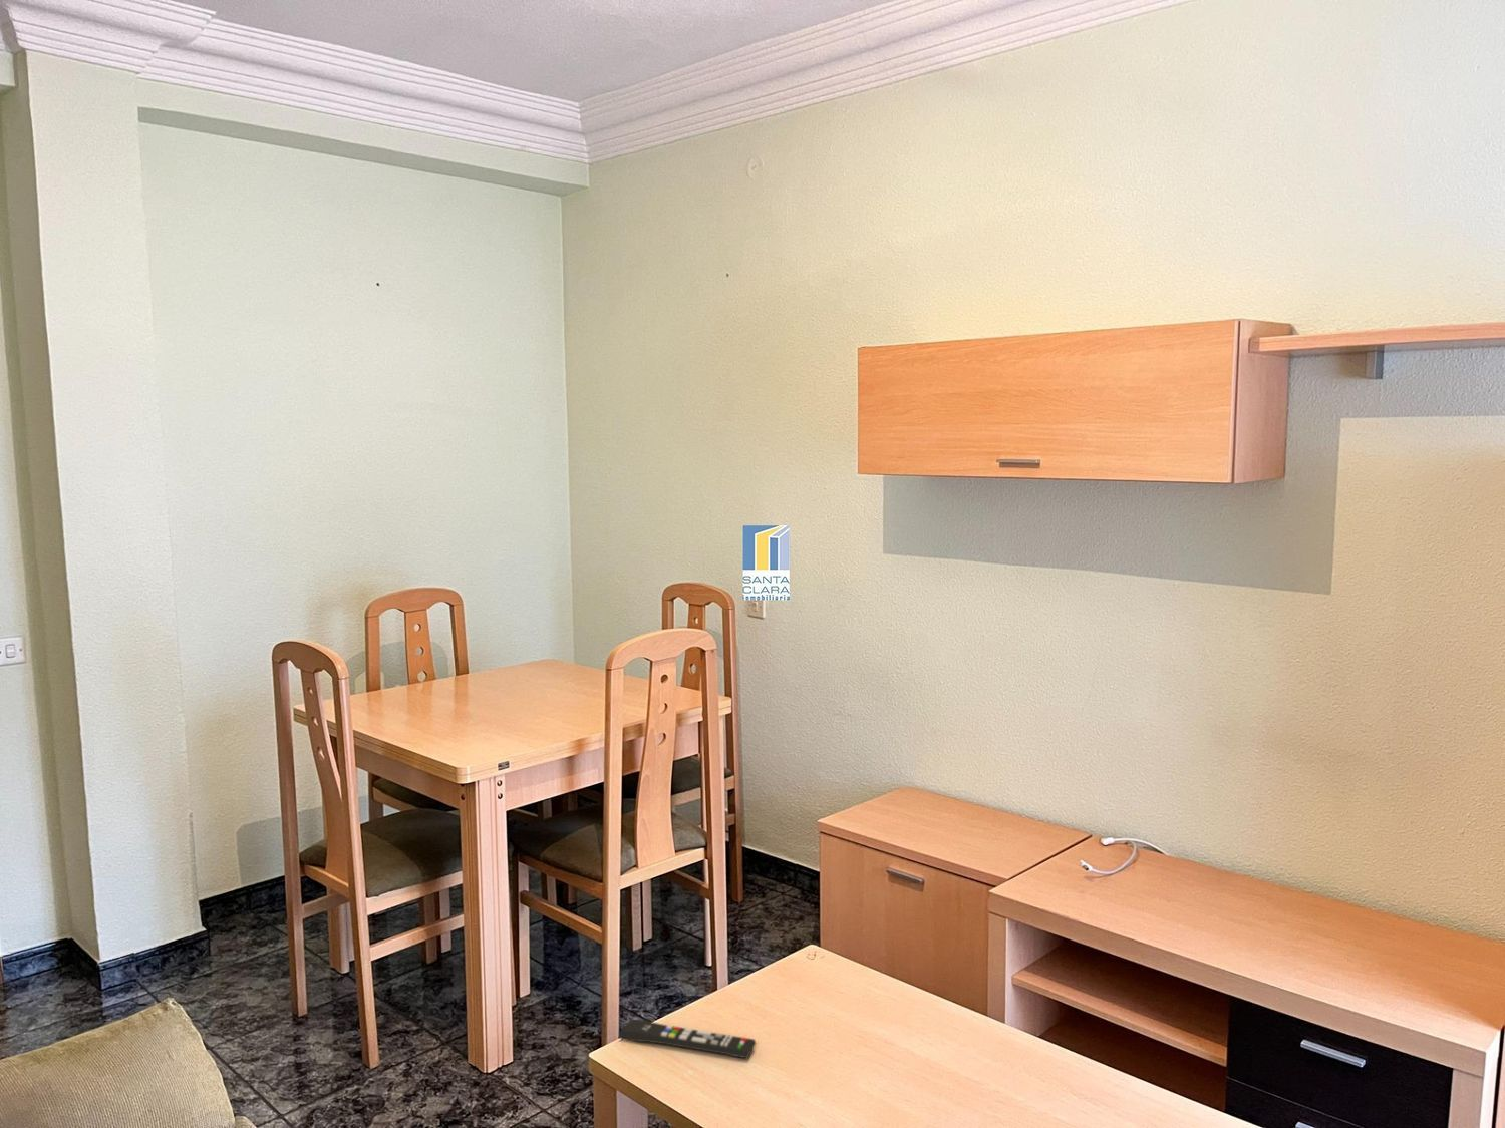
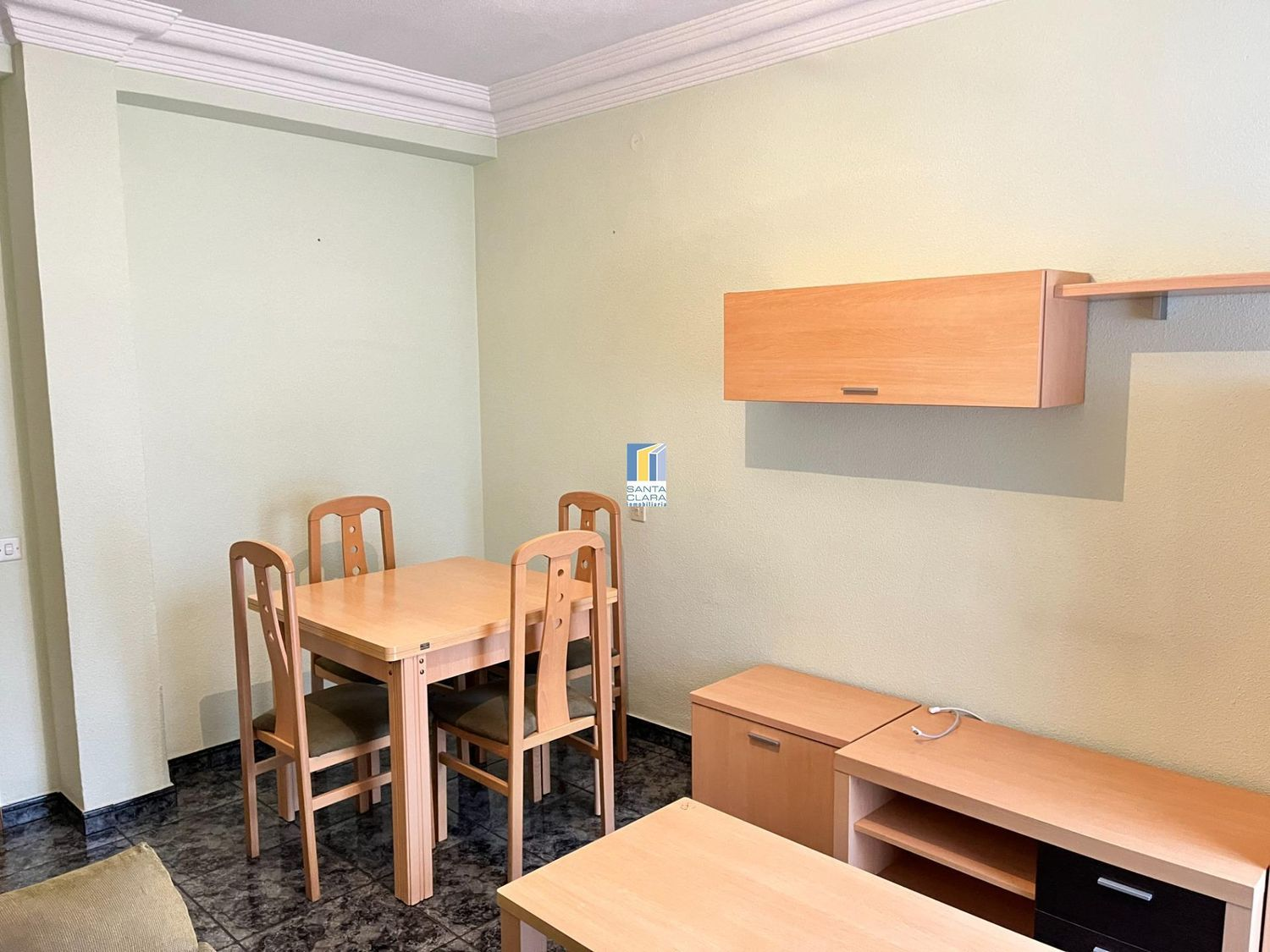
- remote control [619,1019,756,1059]
